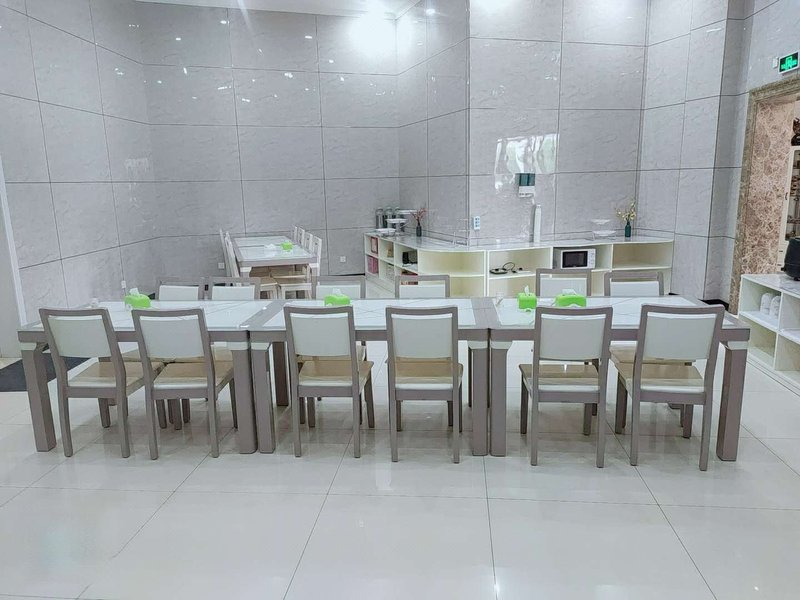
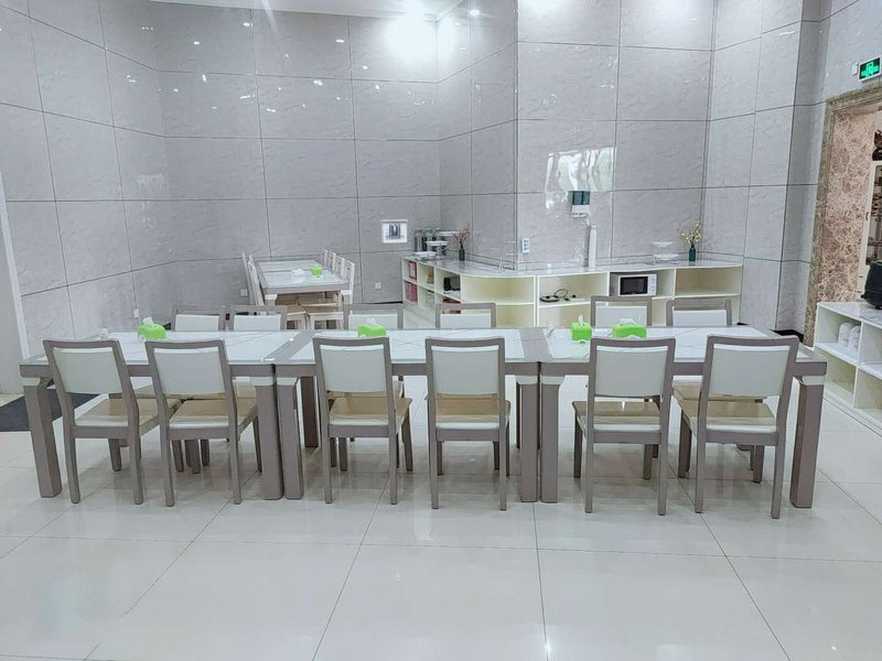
+ wall art [380,219,409,245]
